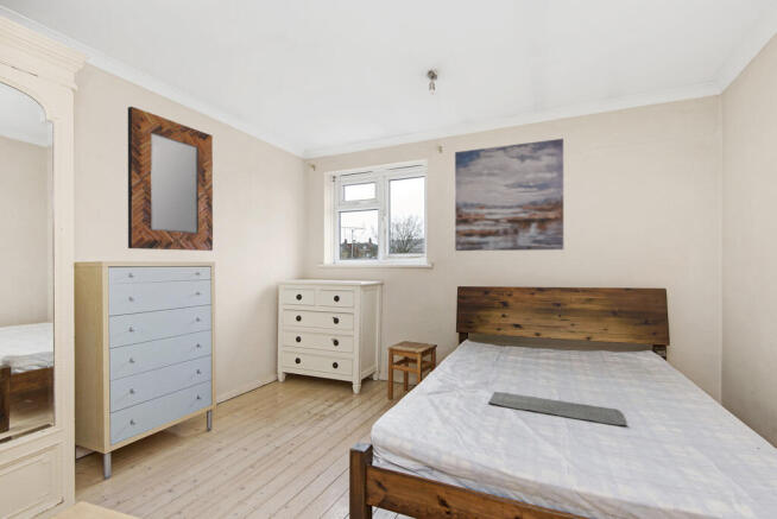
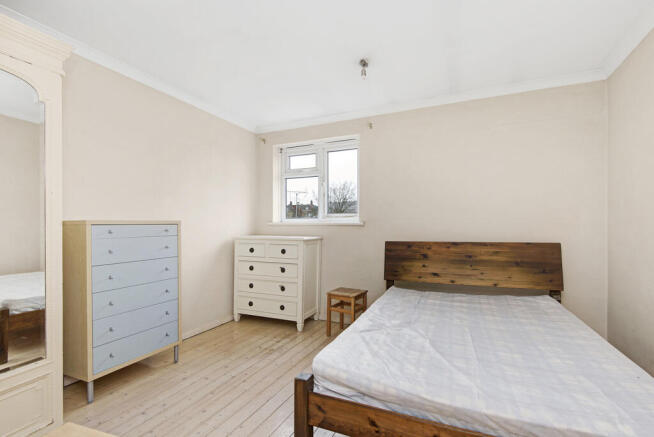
- home mirror [127,106,214,252]
- bath mat [488,391,627,426]
- wall art [454,138,564,252]
